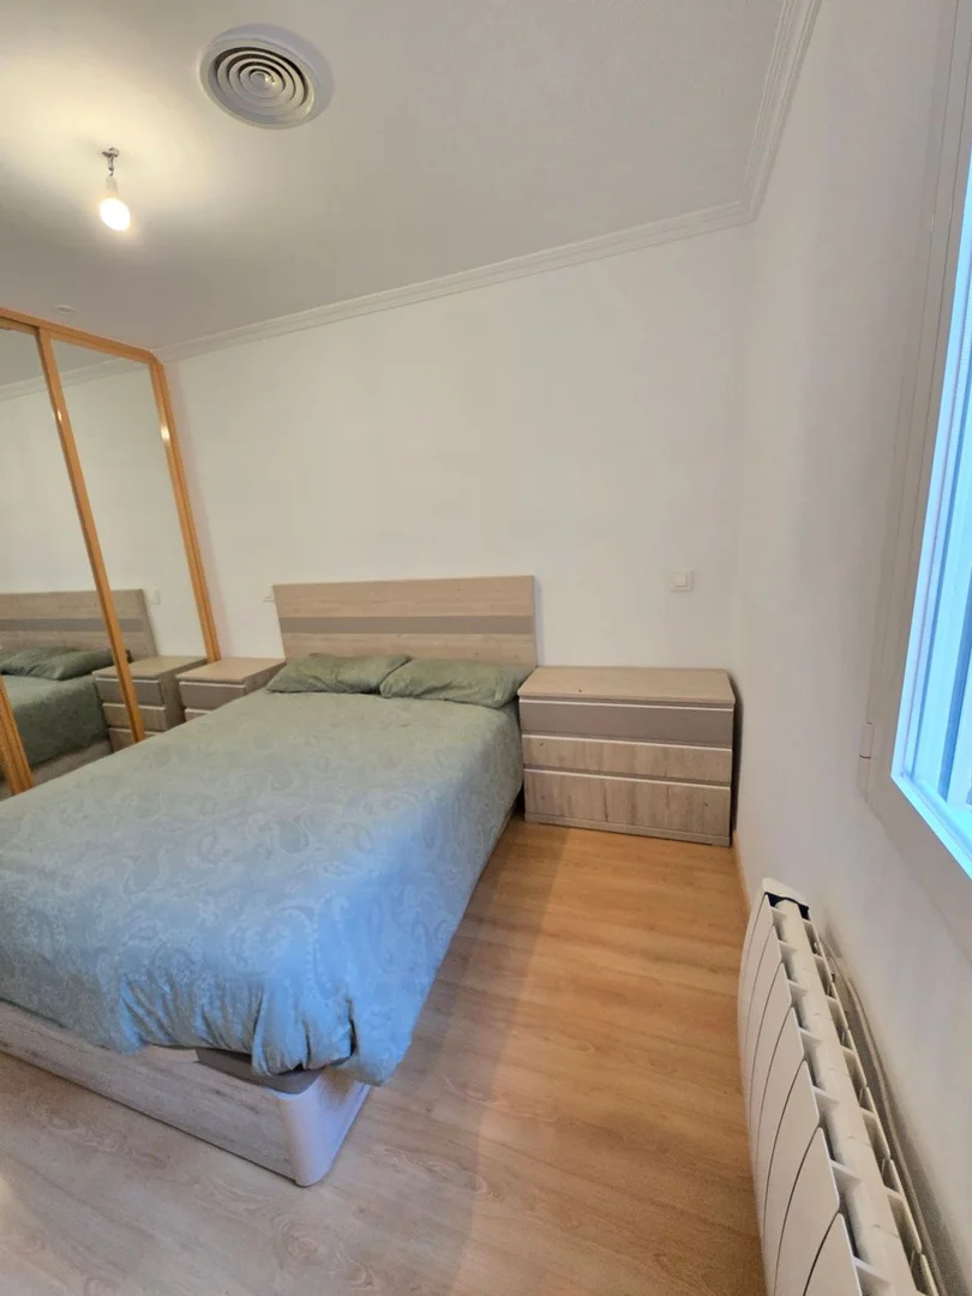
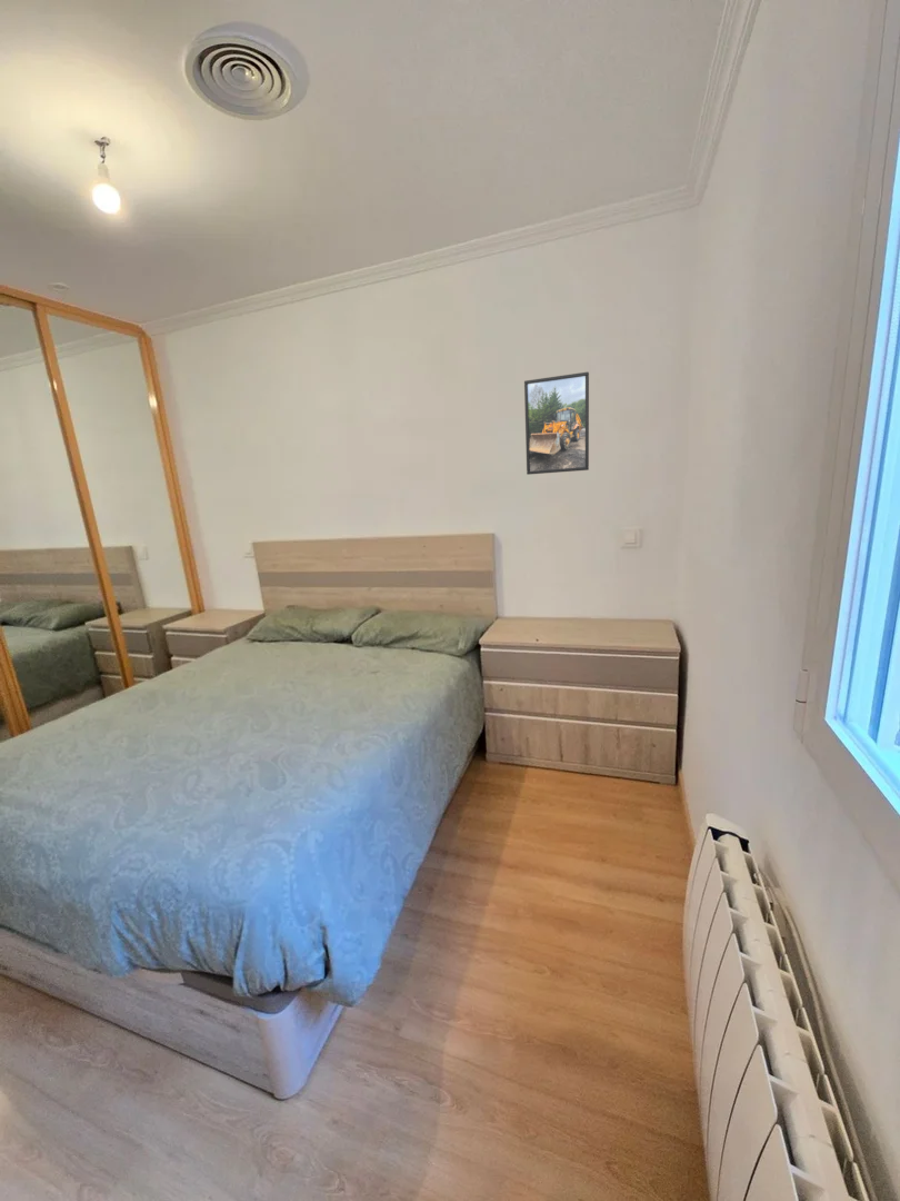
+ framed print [523,371,590,476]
